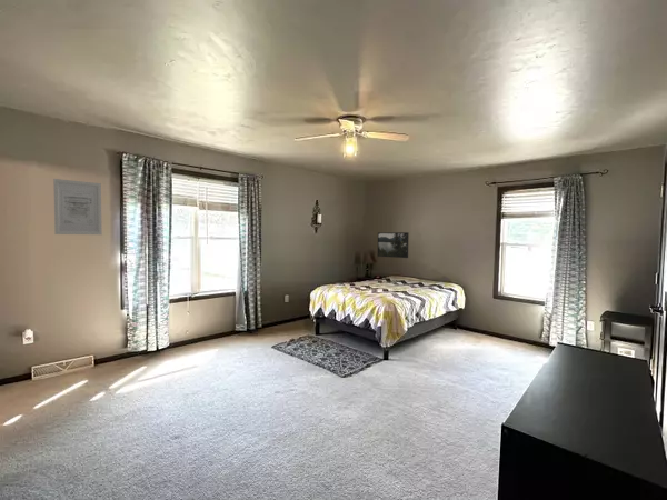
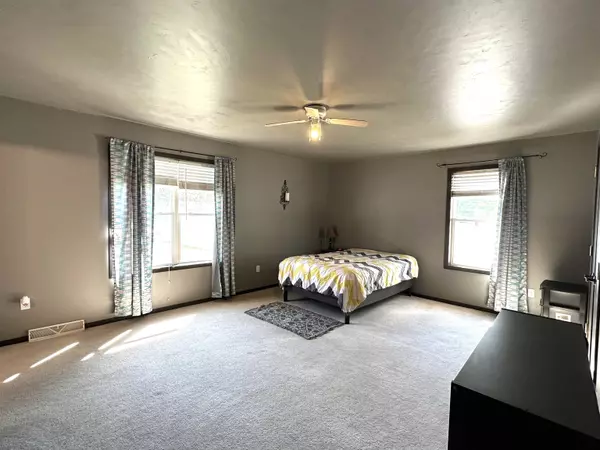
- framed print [377,231,410,259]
- wall art [52,178,103,236]
